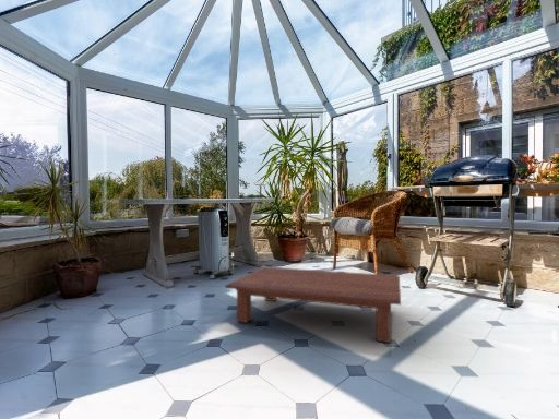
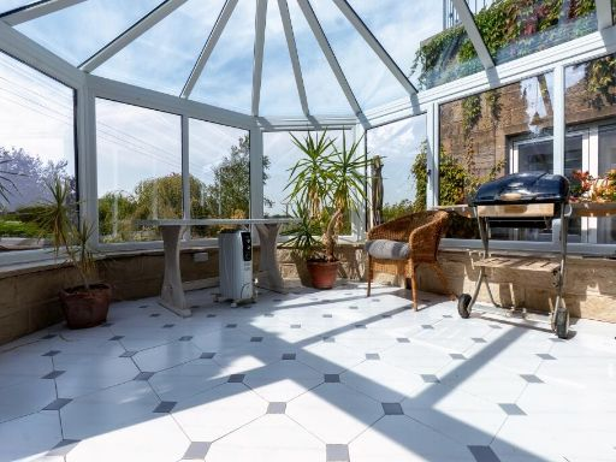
- coffee table [224,265,402,344]
